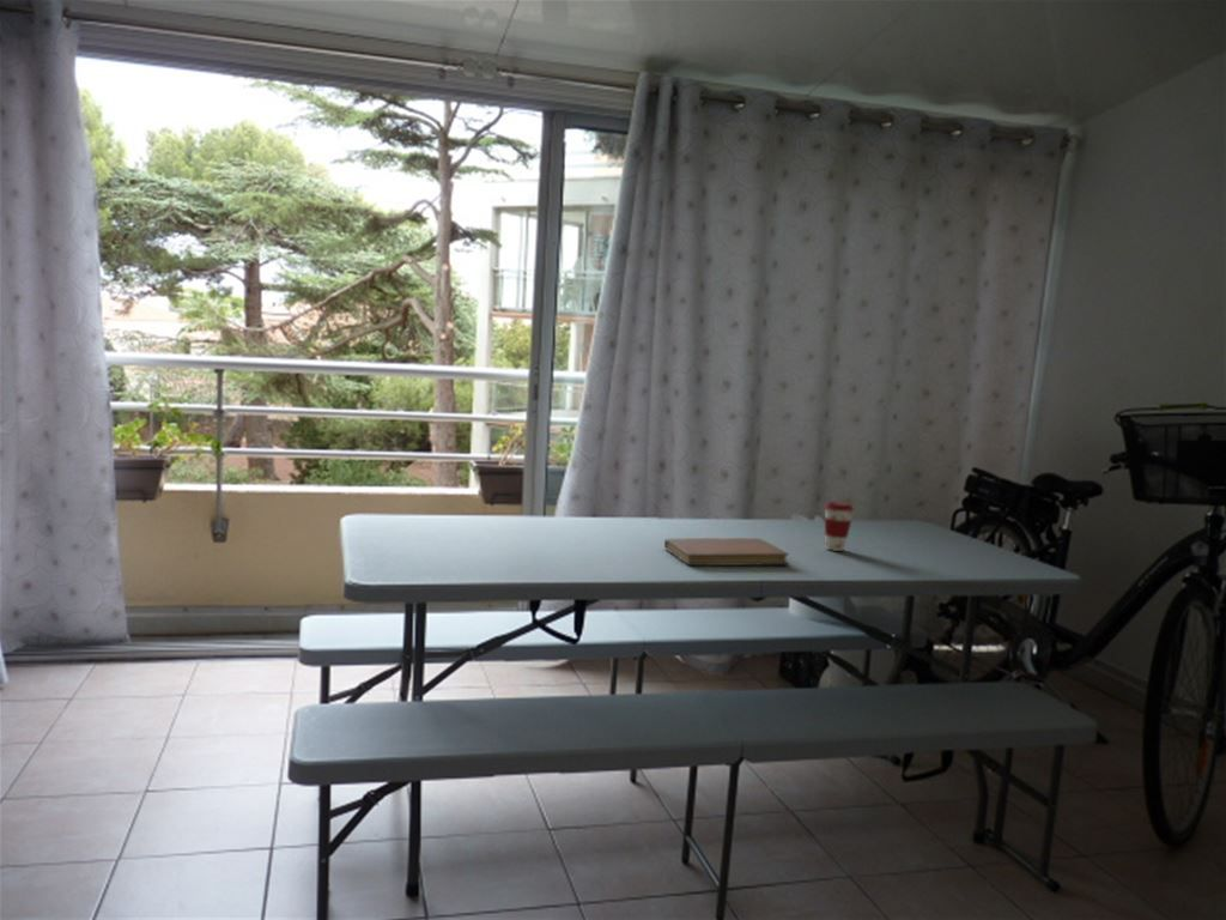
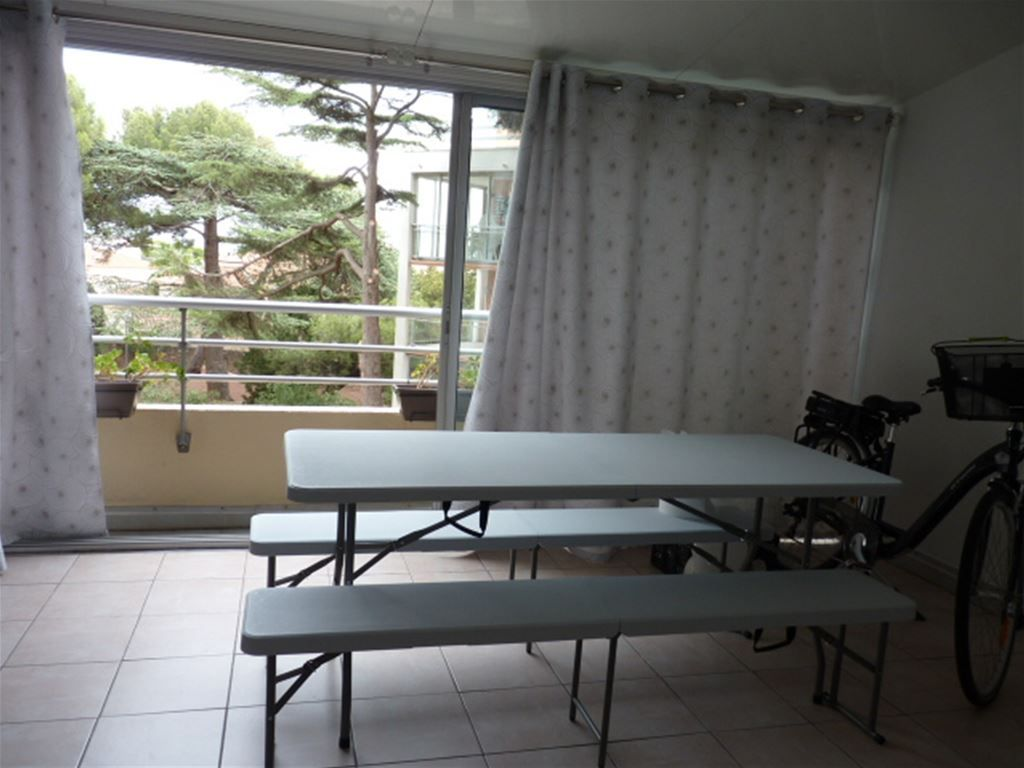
- notebook [663,537,790,567]
- coffee cup [823,501,855,552]
